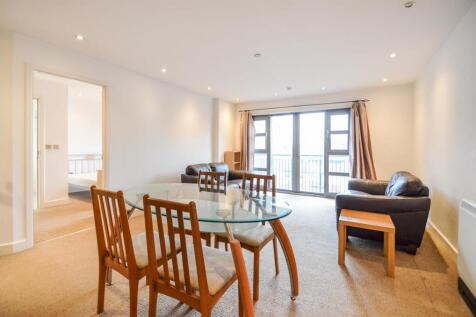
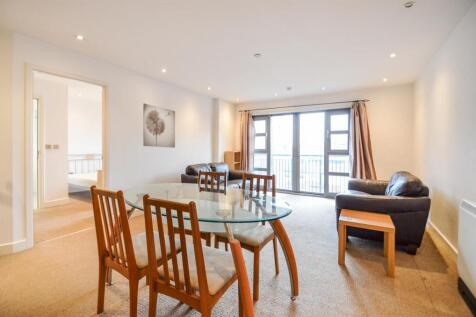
+ wall art [142,102,176,149]
